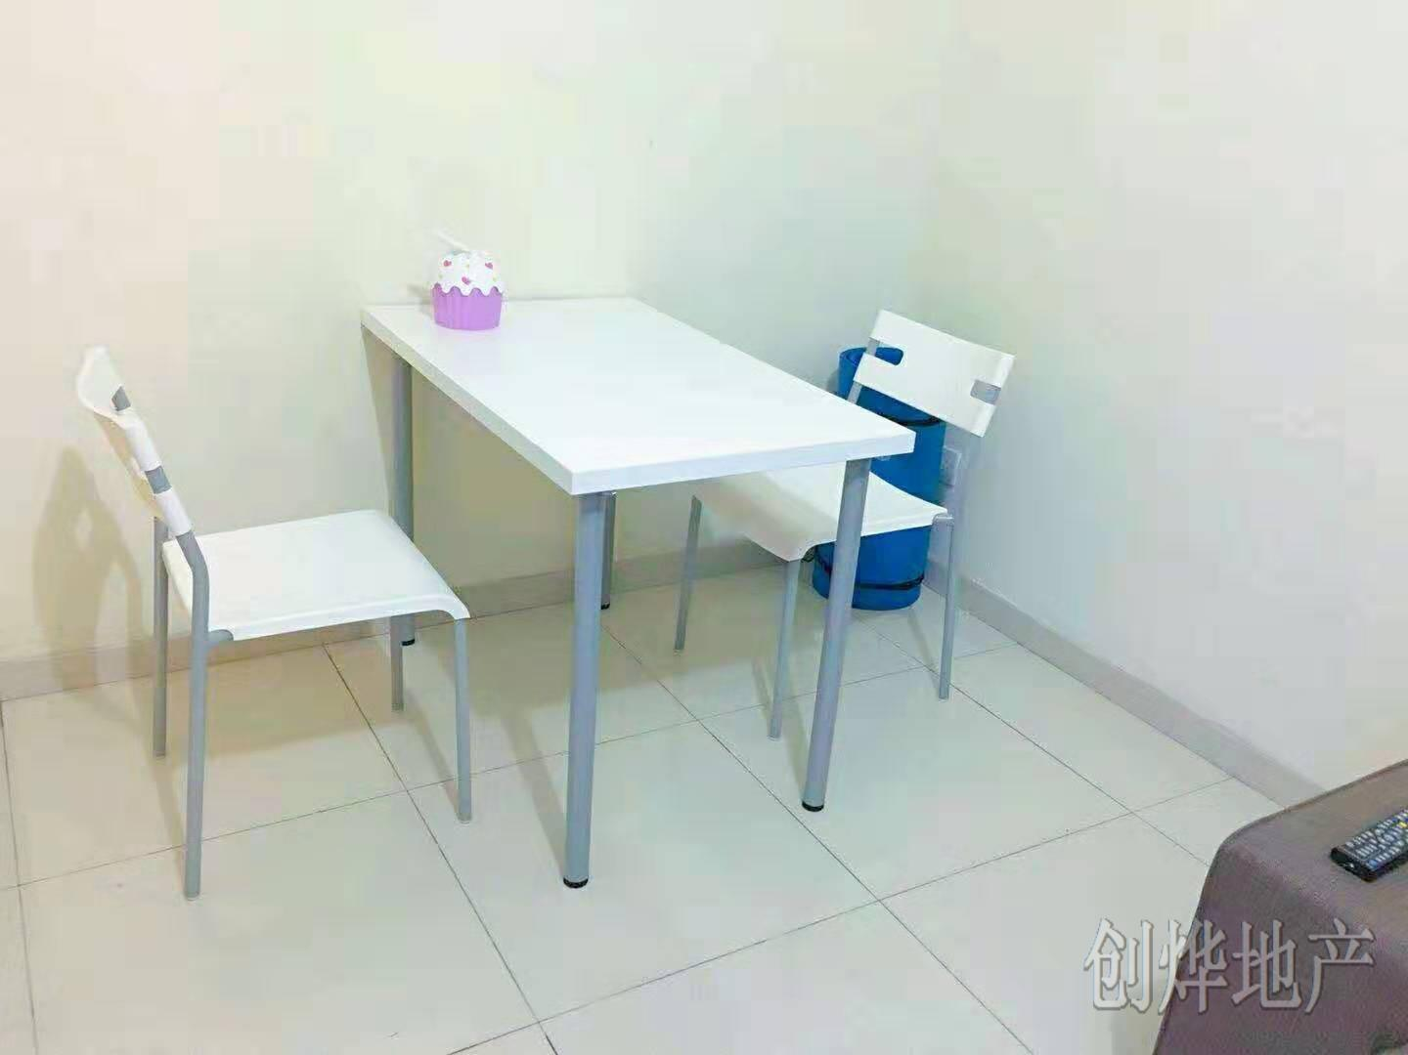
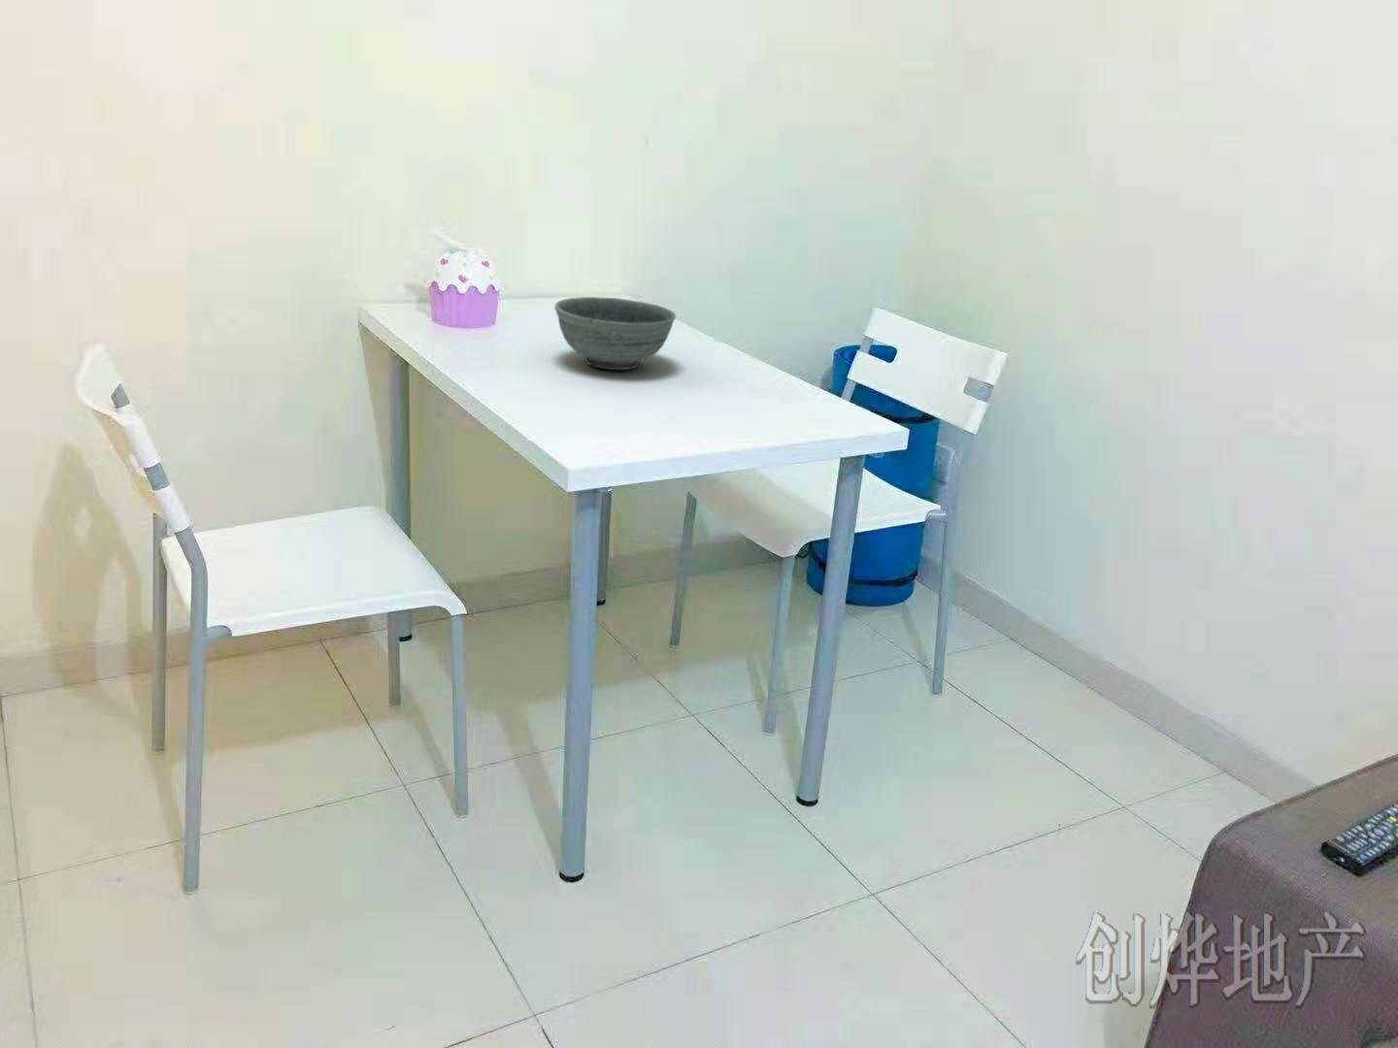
+ bowl [554,296,678,371]
